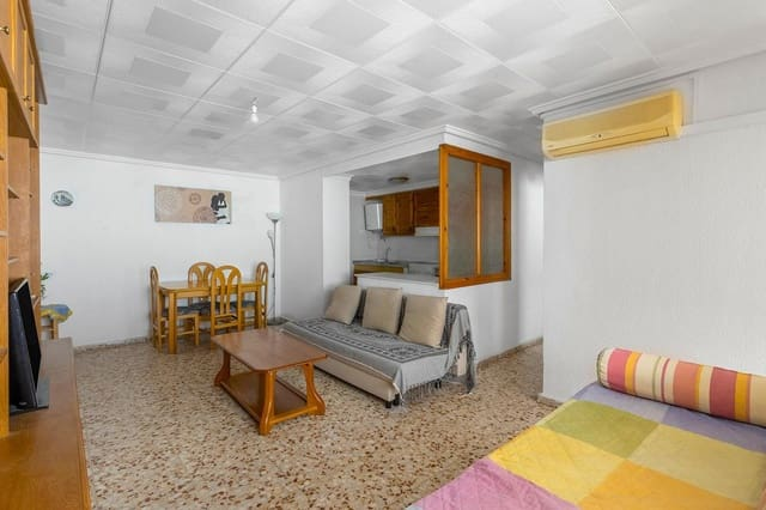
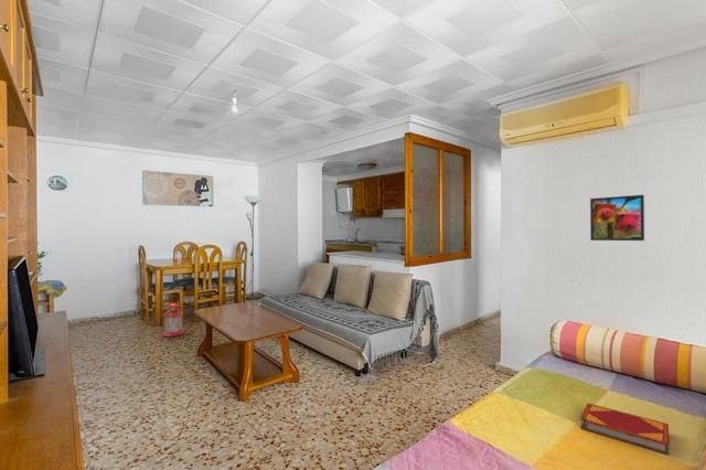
+ lantern [161,302,186,338]
+ hardback book [579,403,671,456]
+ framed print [589,194,645,242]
